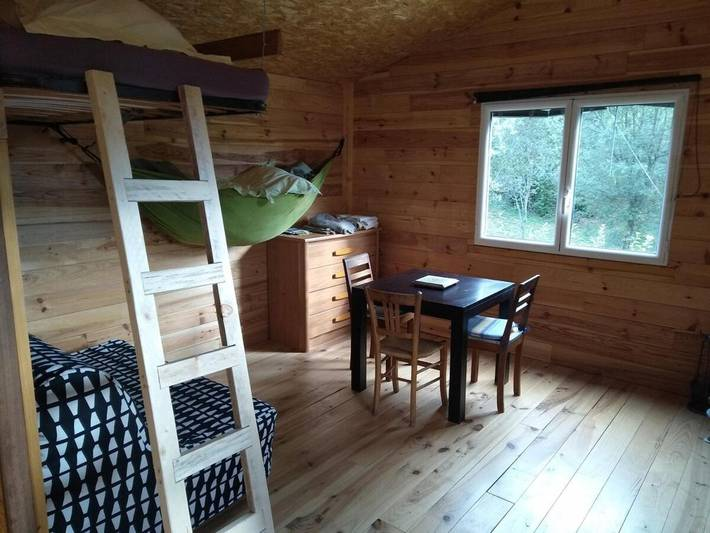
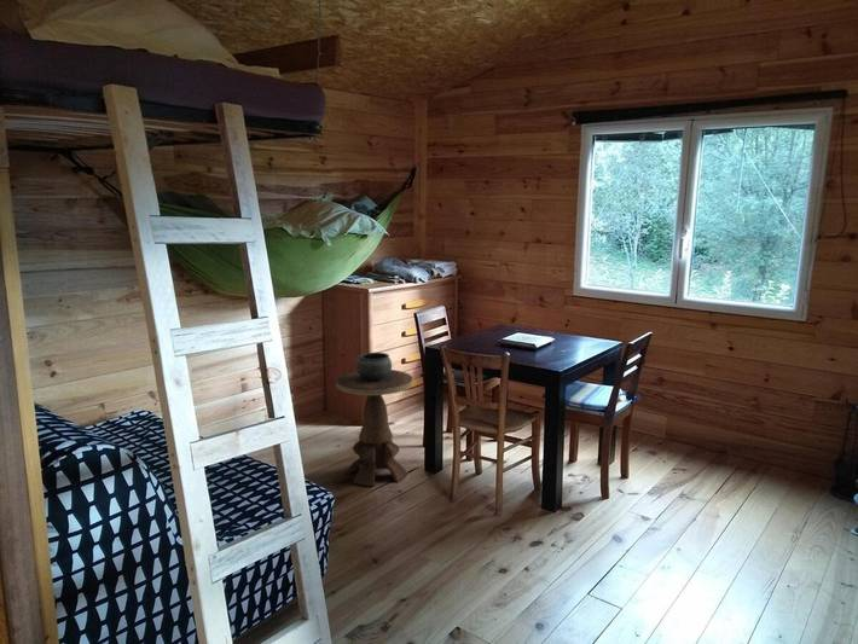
+ side table [335,352,414,487]
